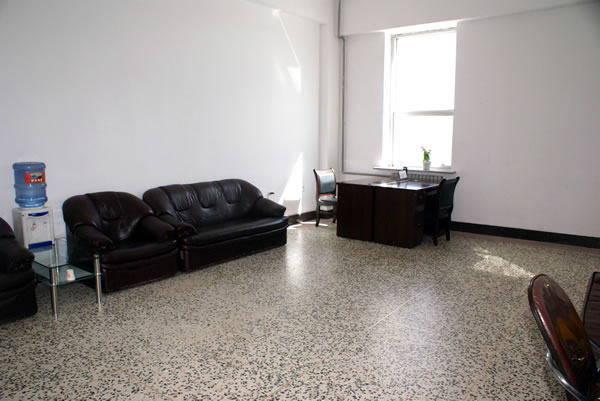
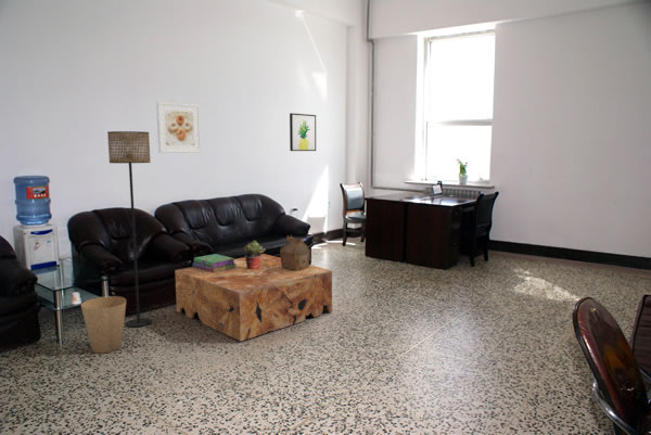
+ hut [279,234,311,271]
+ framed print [155,101,202,154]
+ floor lamp [106,130,153,329]
+ wall art [289,112,317,152]
+ trash can [80,295,127,354]
+ coffee table [174,253,333,343]
+ stack of books [192,253,237,272]
+ potted plant [243,240,267,269]
